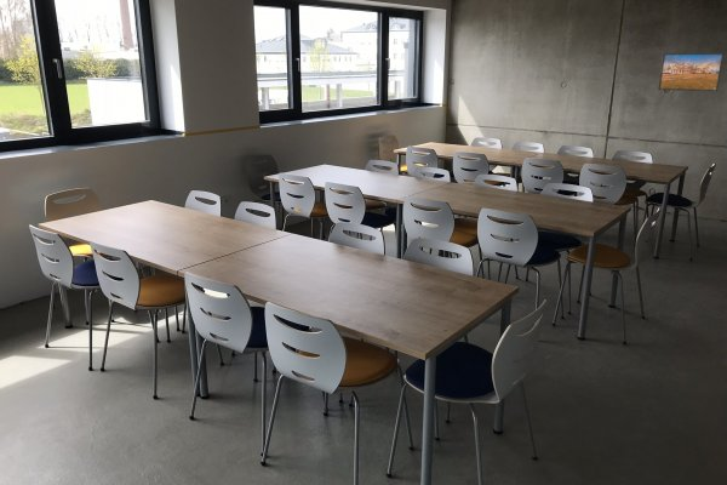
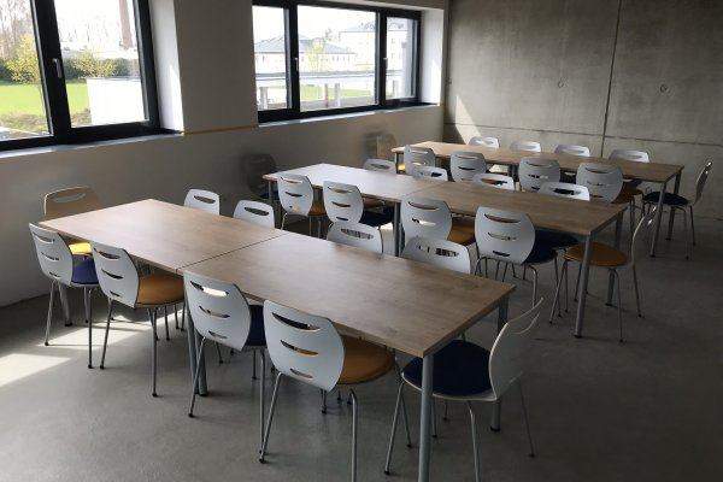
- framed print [657,52,725,92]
